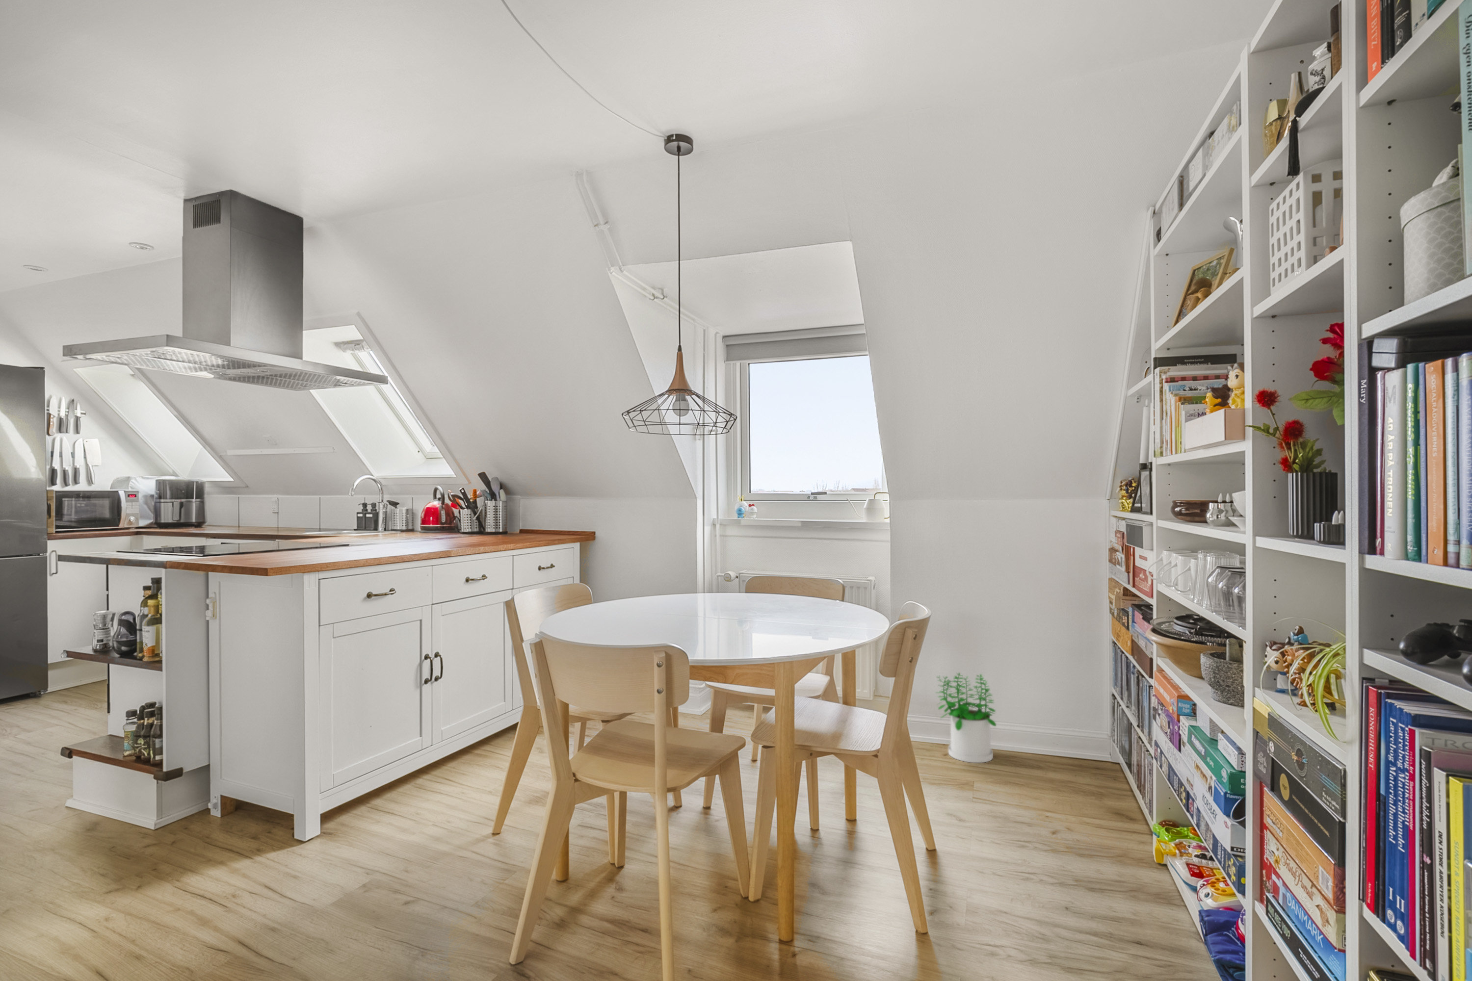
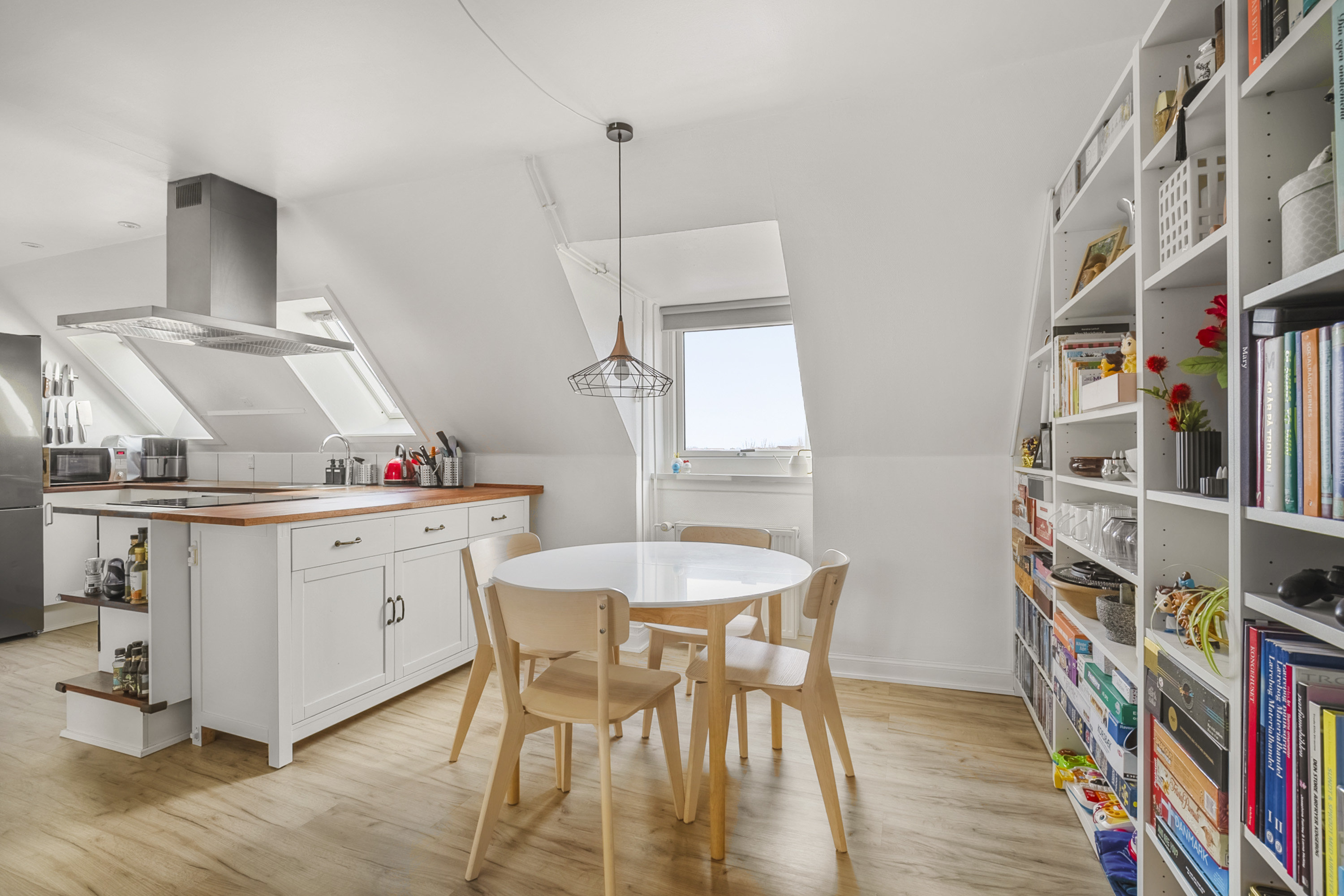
- potted plant [934,672,997,763]
